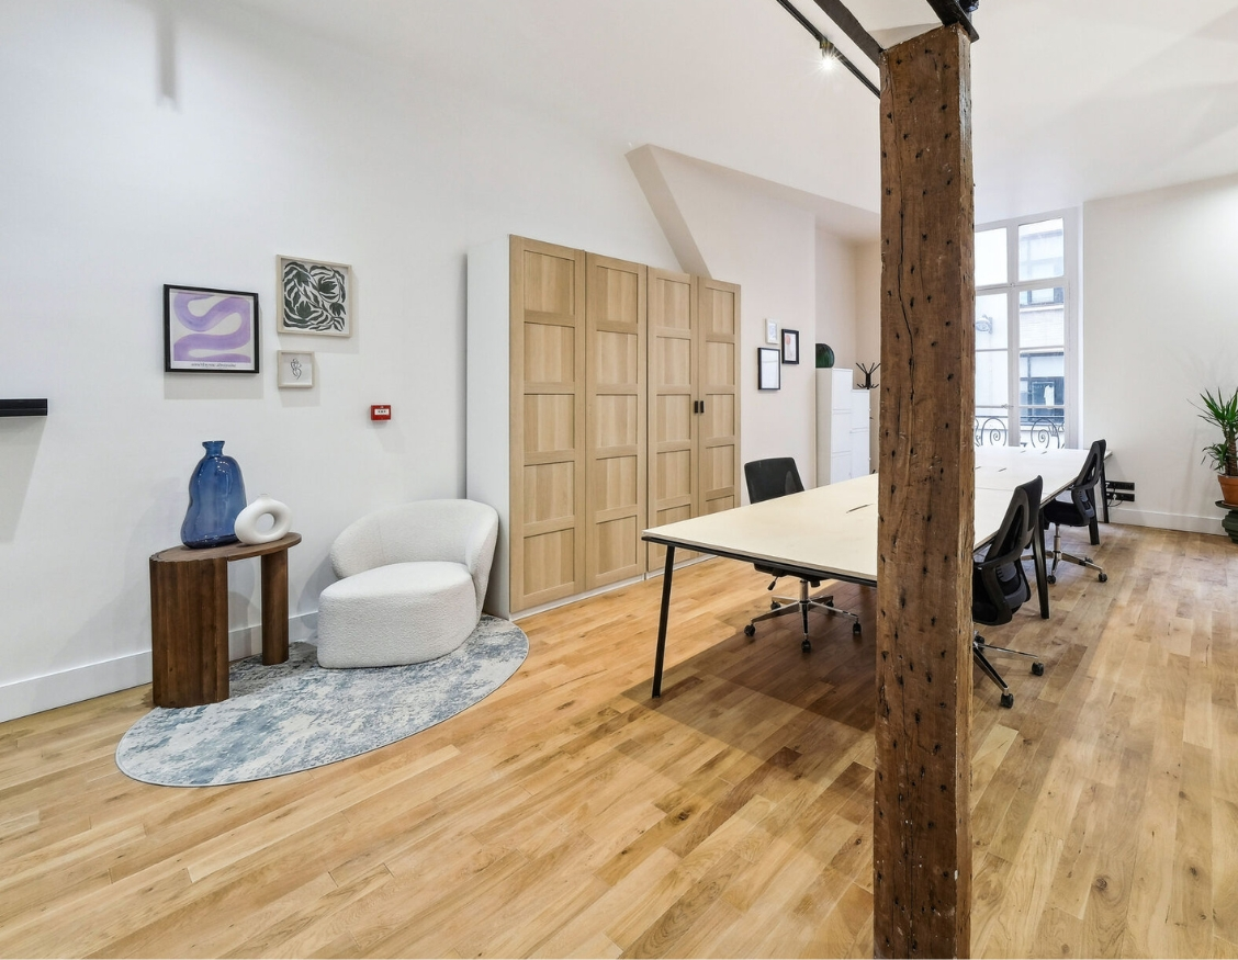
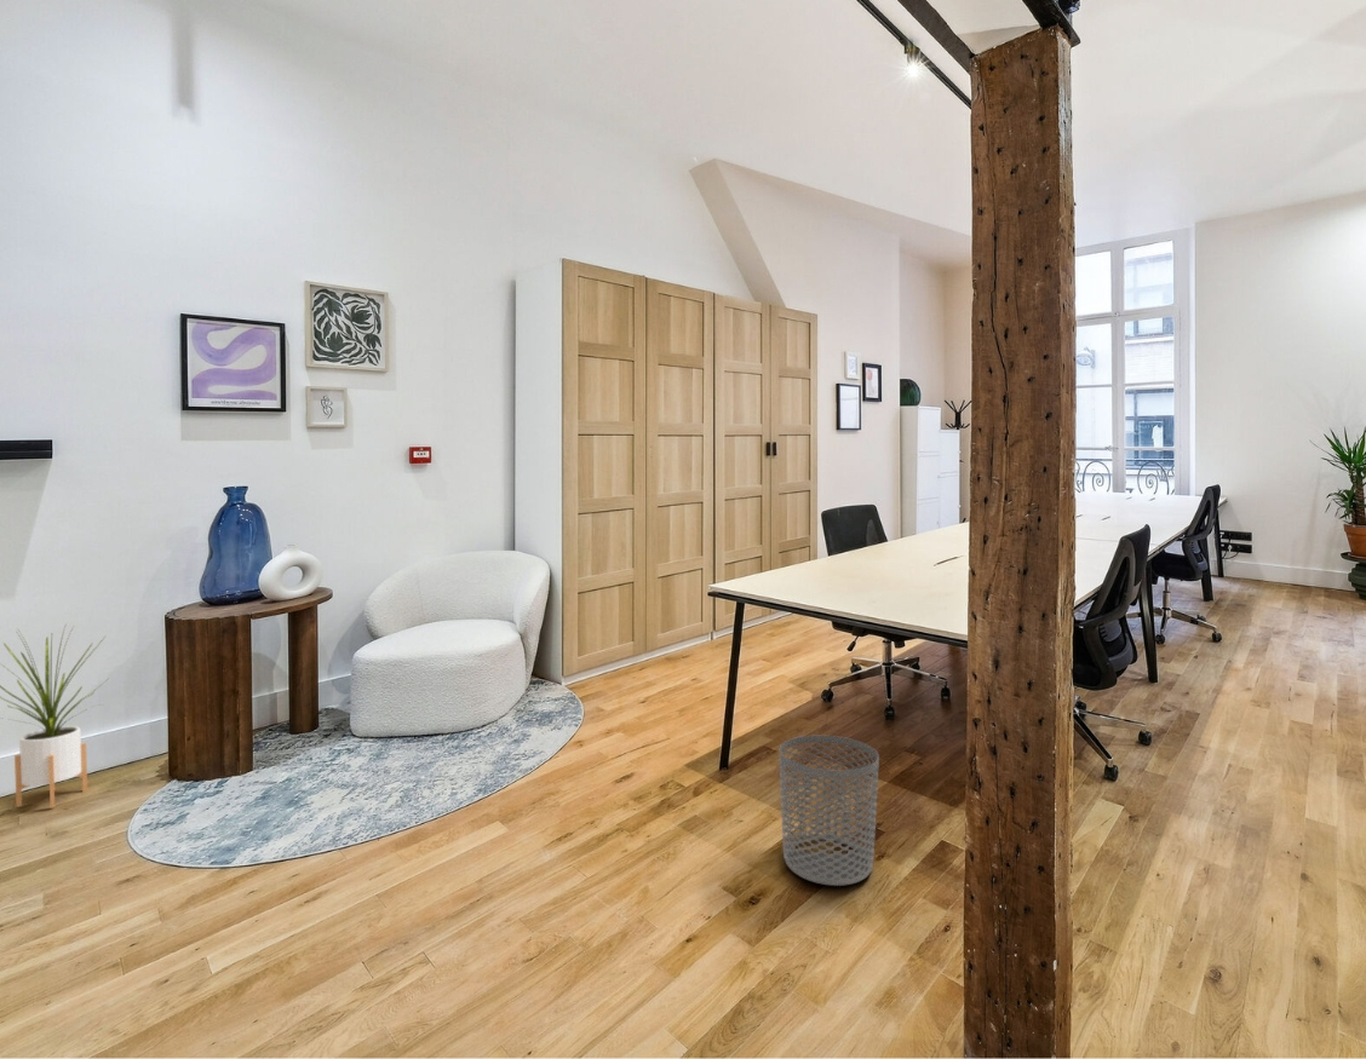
+ waste bin [777,735,880,887]
+ house plant [0,622,108,808]
